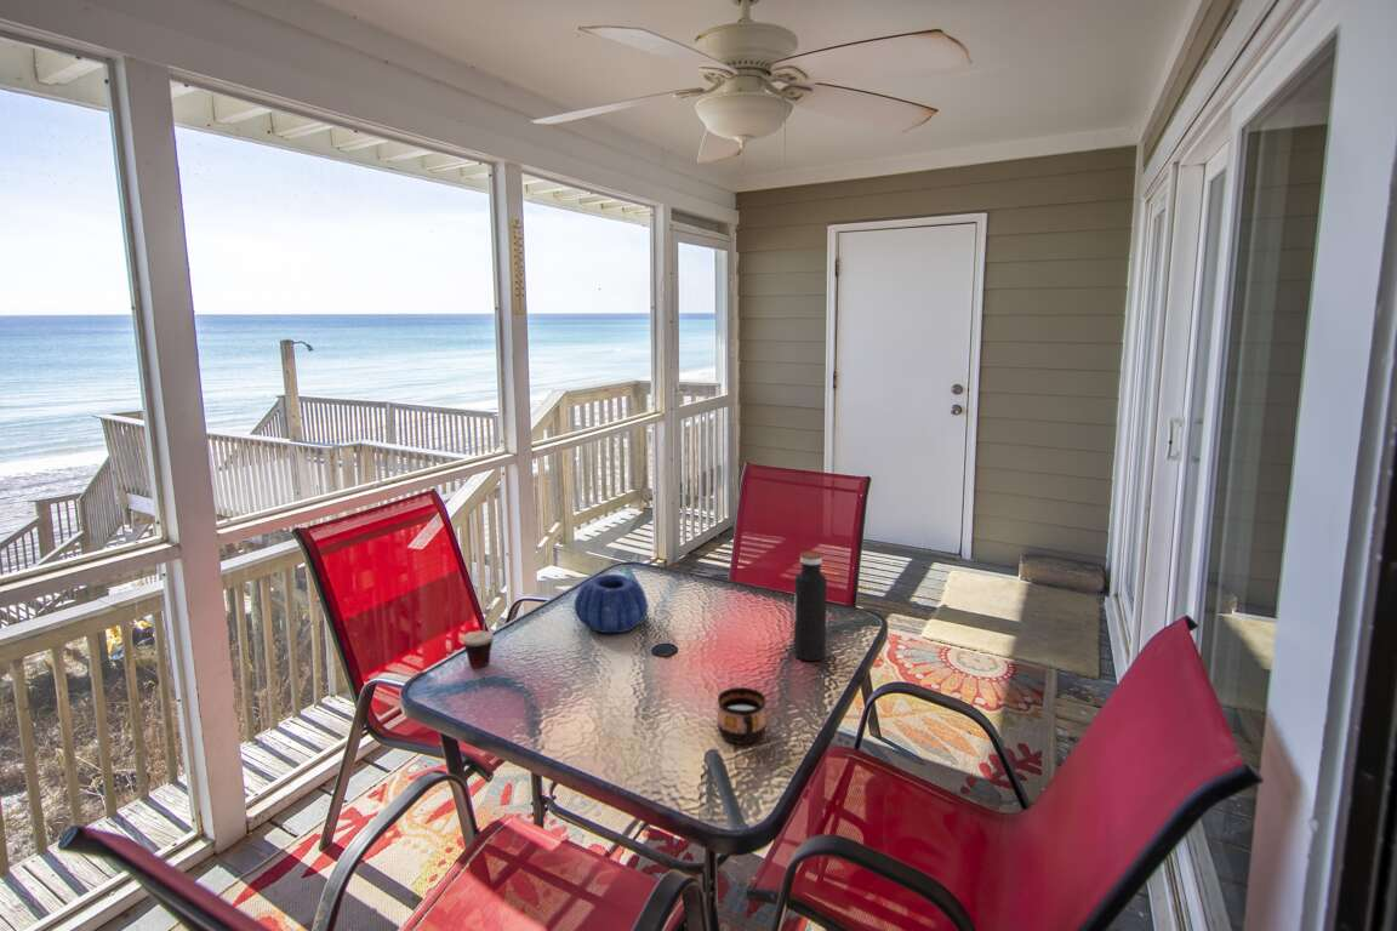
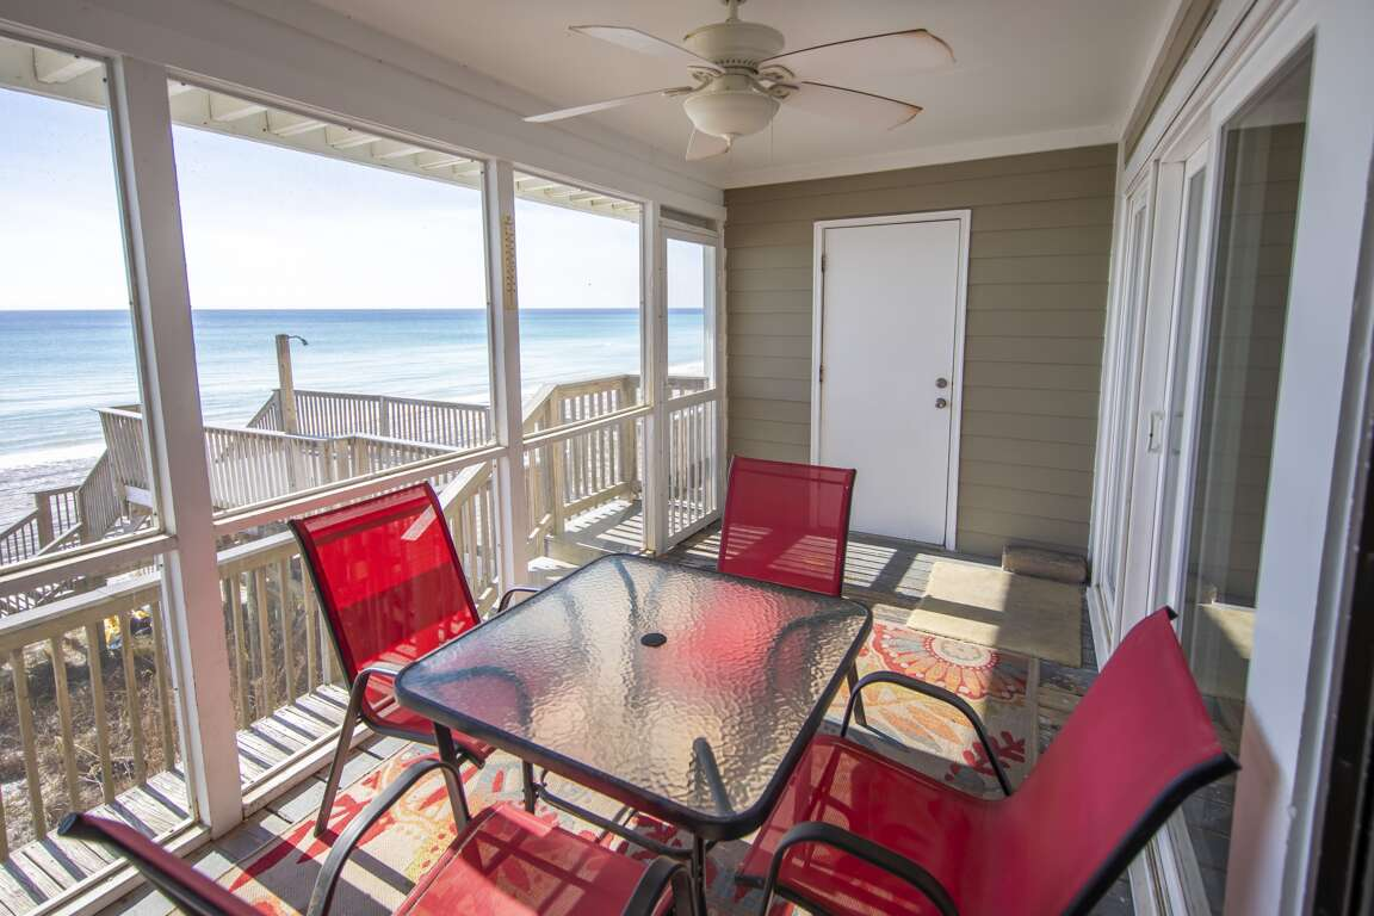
- decorative bowl [574,573,649,634]
- cup [717,686,768,746]
- cup [461,602,495,668]
- water bottle [793,550,828,662]
